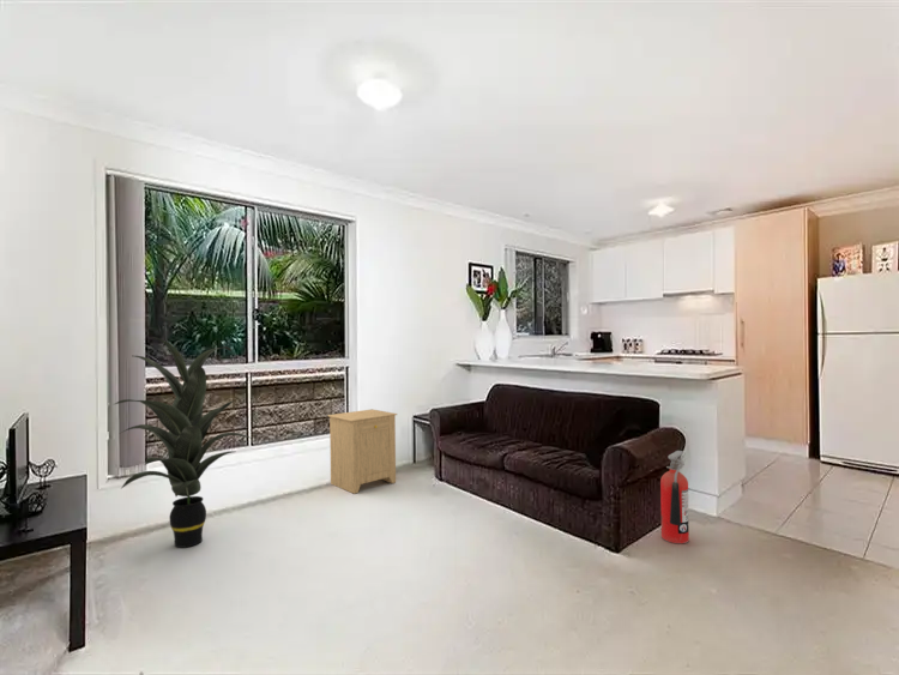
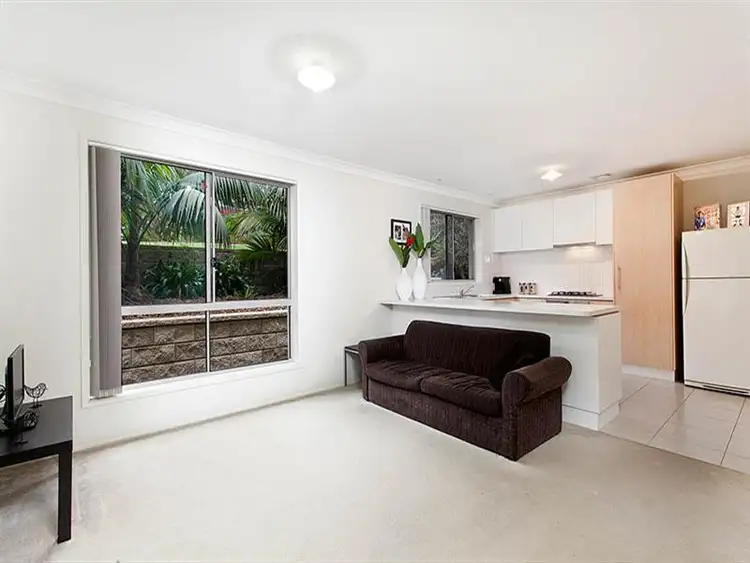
- fire extinguisher [659,450,690,544]
- indoor plant [111,336,254,549]
- side table [327,408,398,495]
